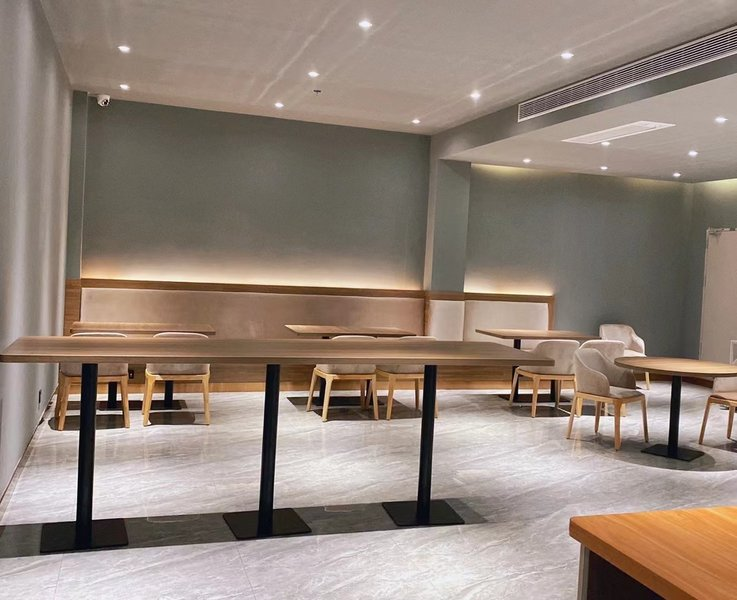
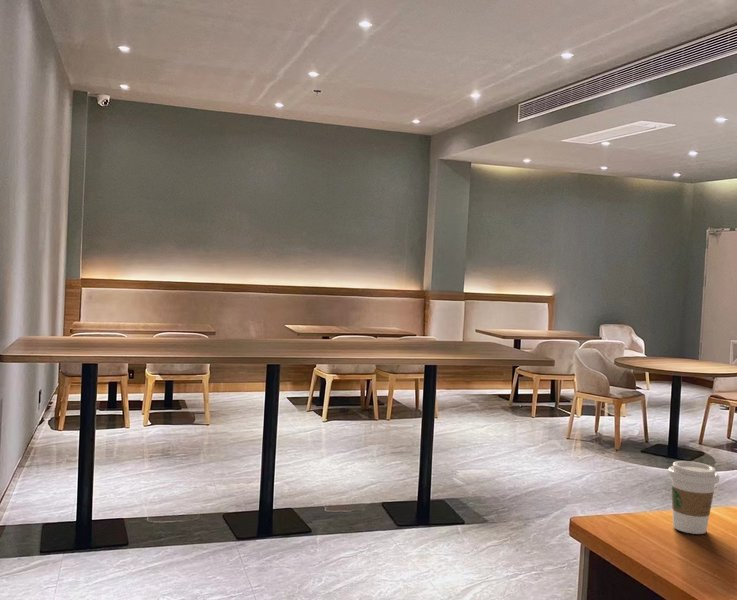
+ coffee cup [667,460,720,535]
